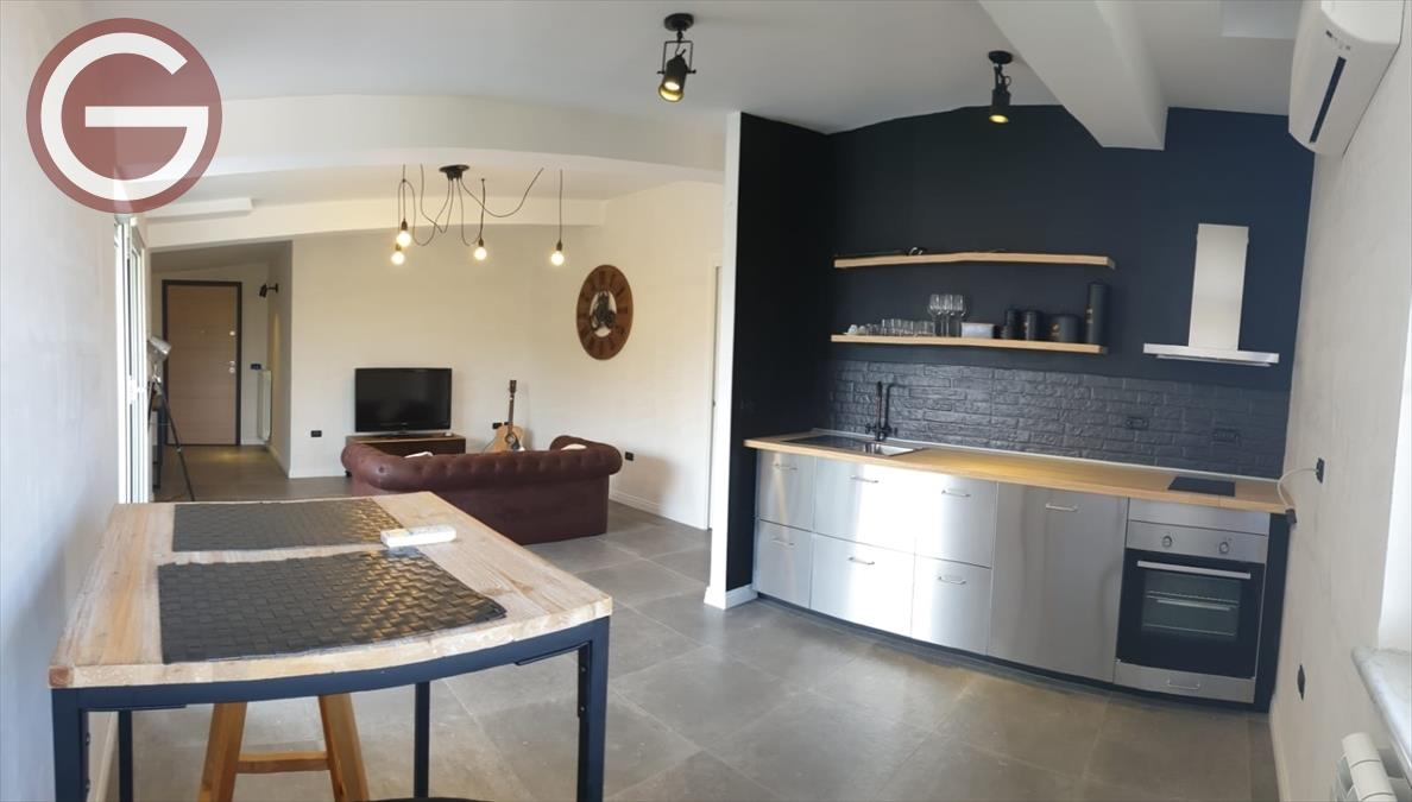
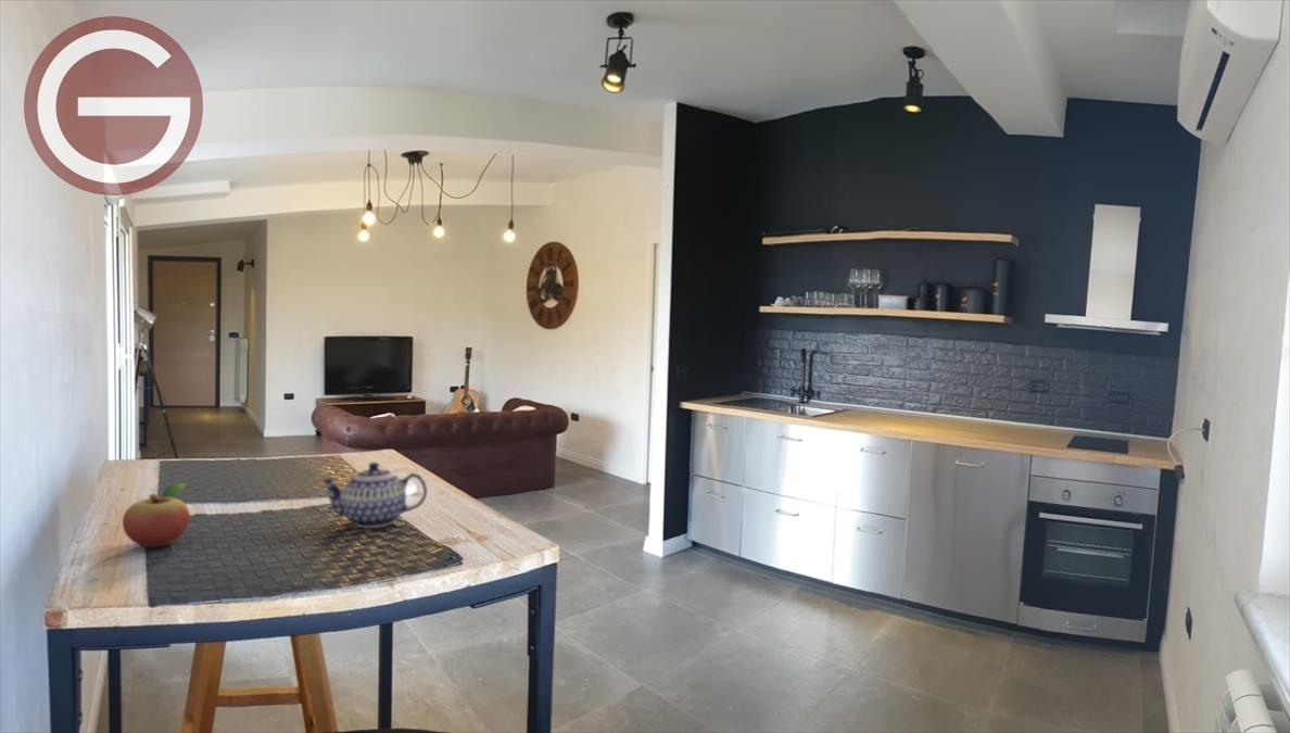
+ teapot [319,462,428,529]
+ fruit [122,482,191,548]
